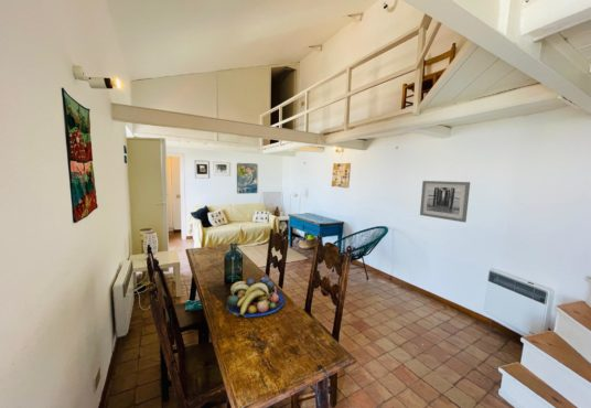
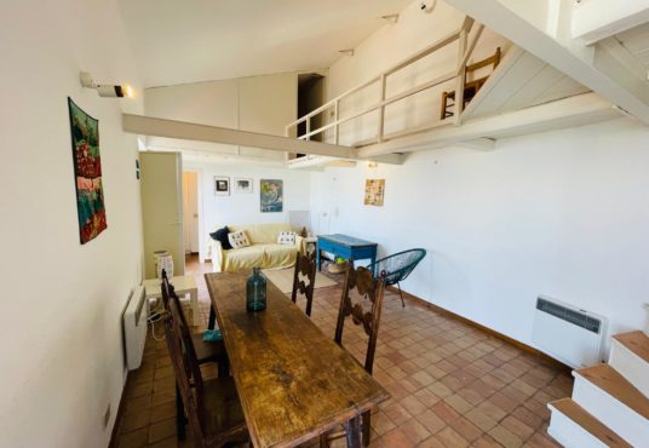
- wall art [419,180,471,224]
- fruit bowl [225,275,286,319]
